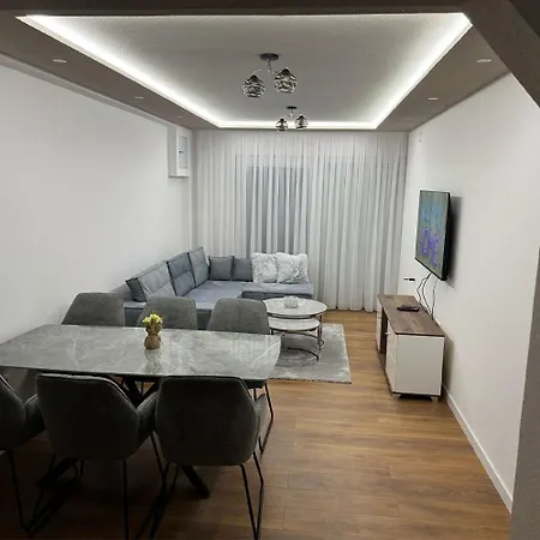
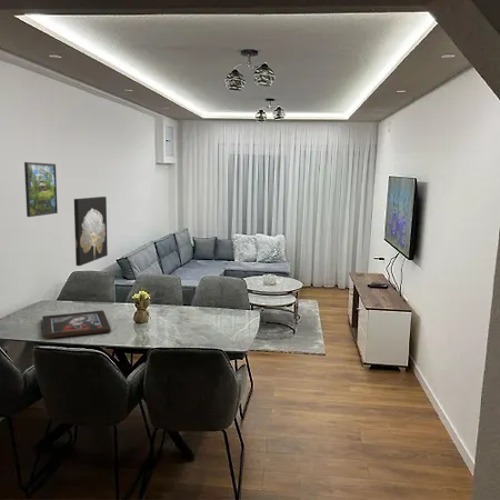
+ religious icon [41,309,112,339]
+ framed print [23,161,59,218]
+ wall art [73,196,109,267]
